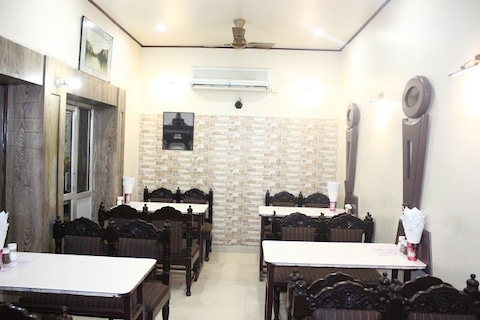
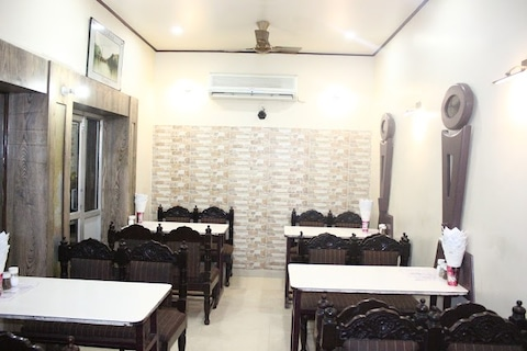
- wall art [161,111,195,152]
